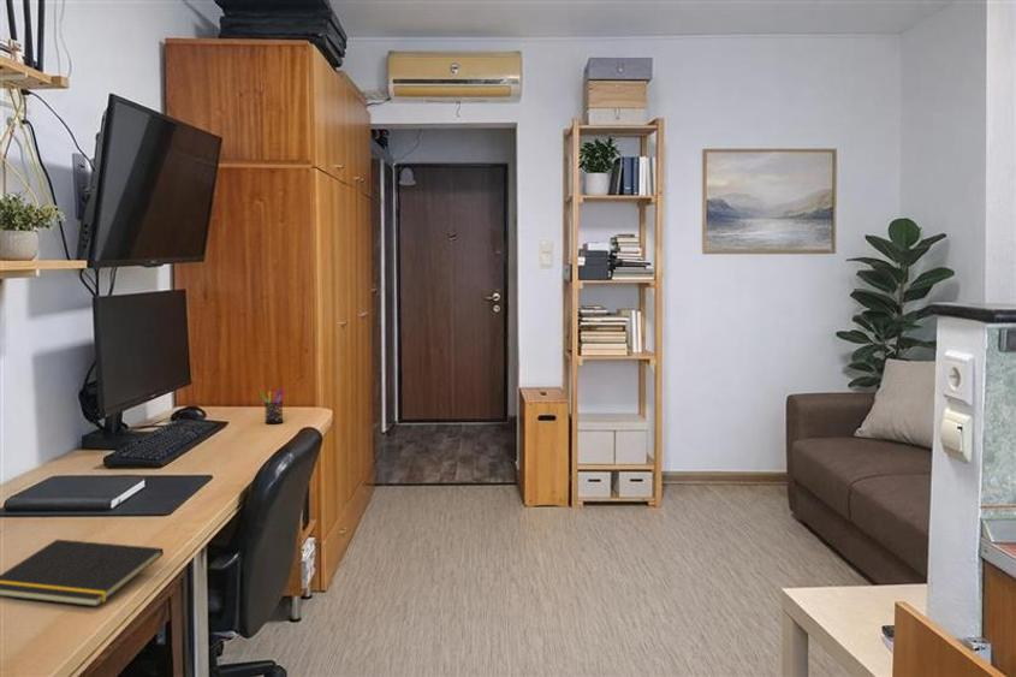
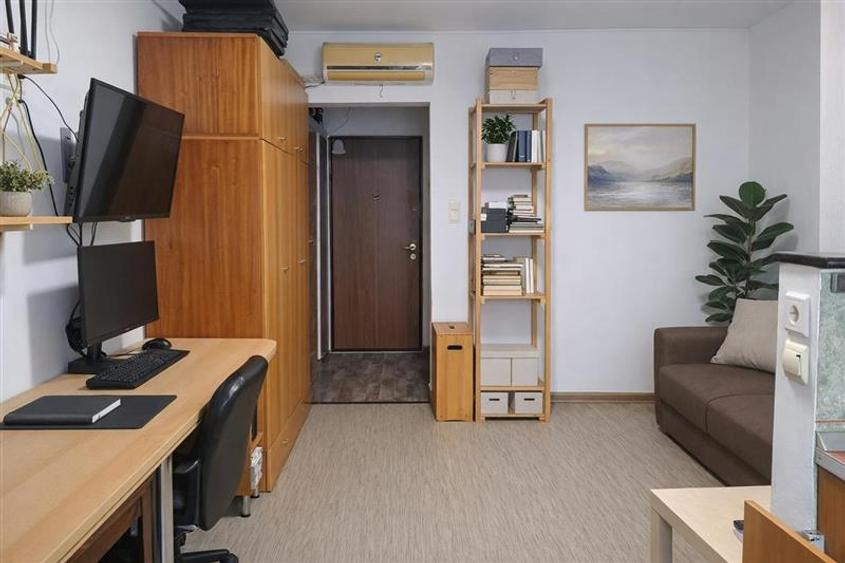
- notepad [0,539,165,607]
- pen holder [259,385,286,424]
